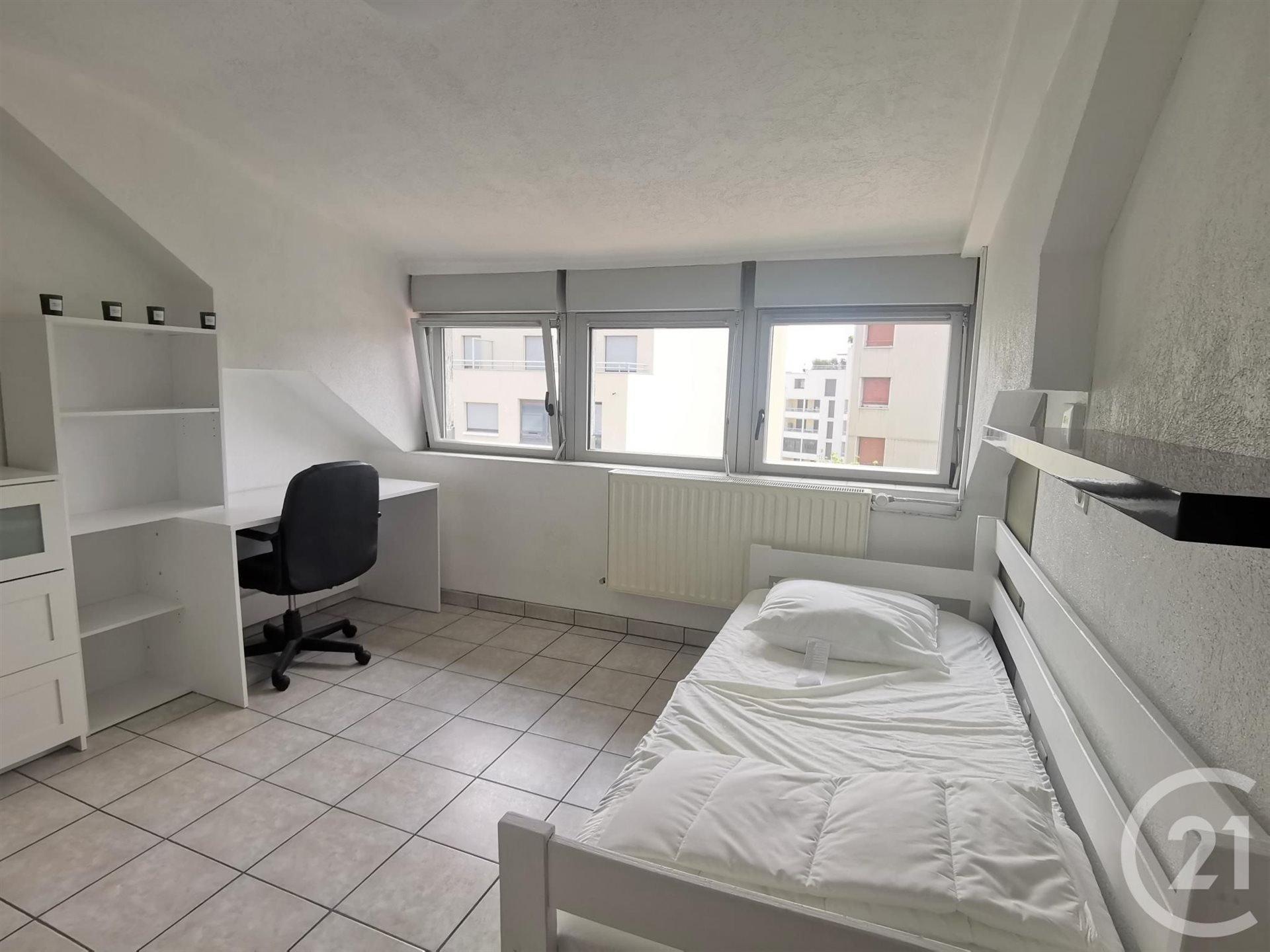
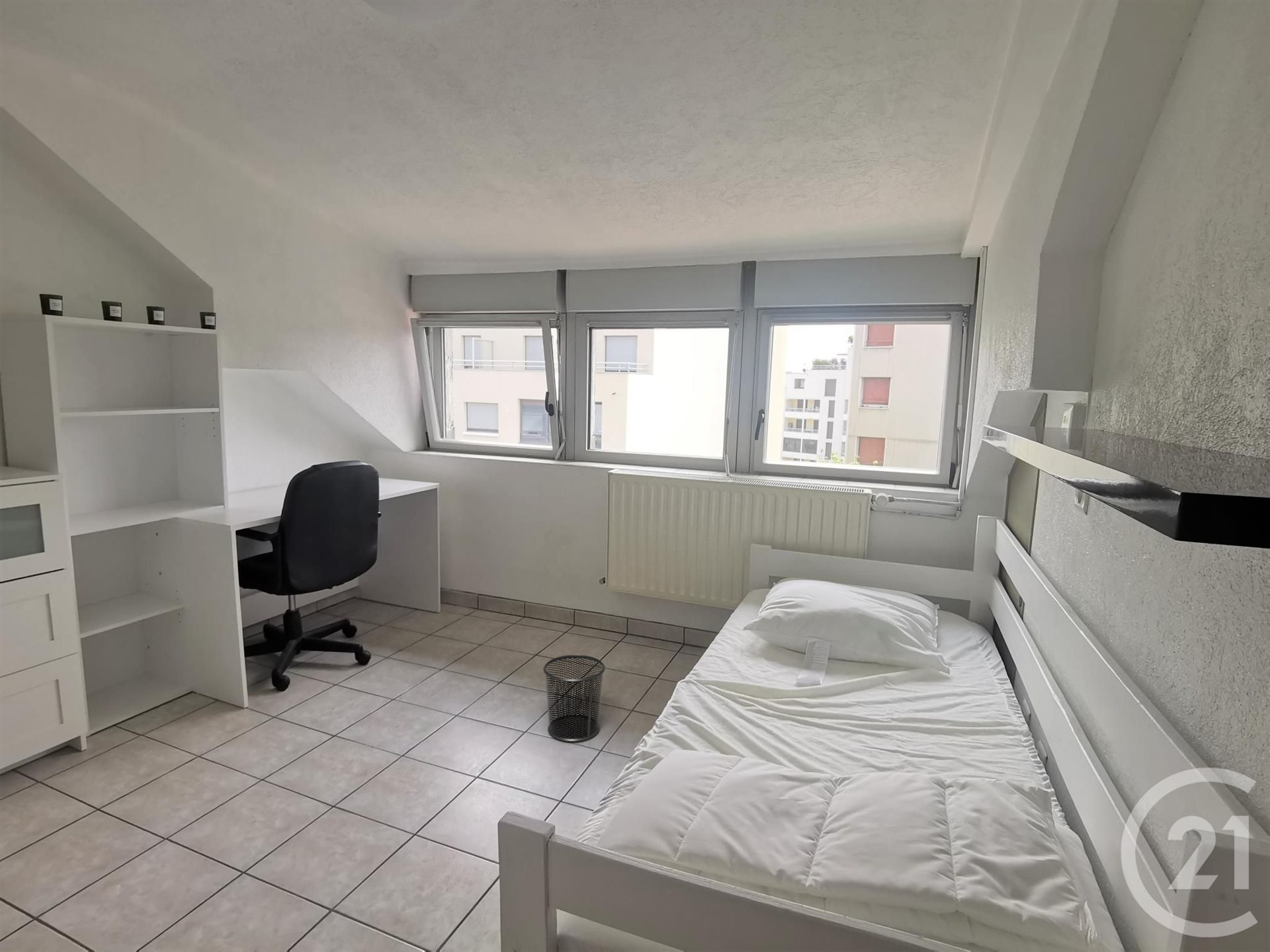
+ waste bin [542,654,606,742]
